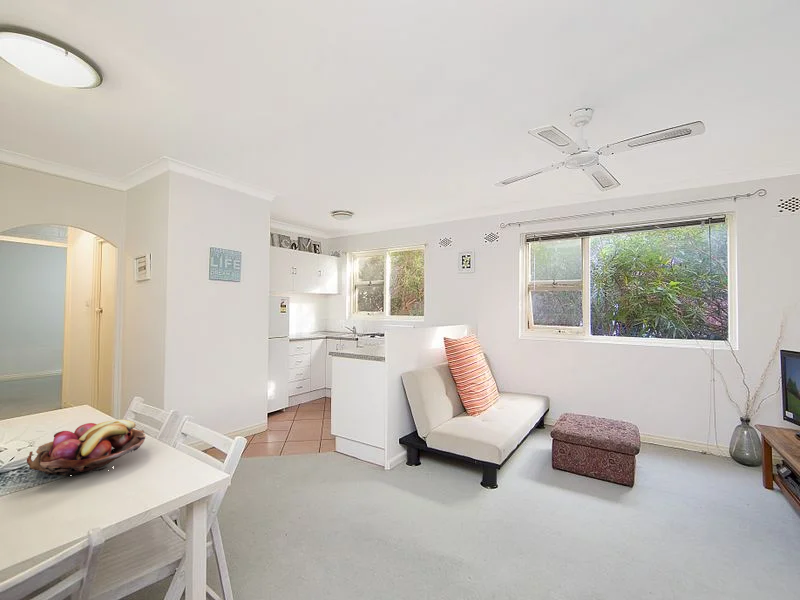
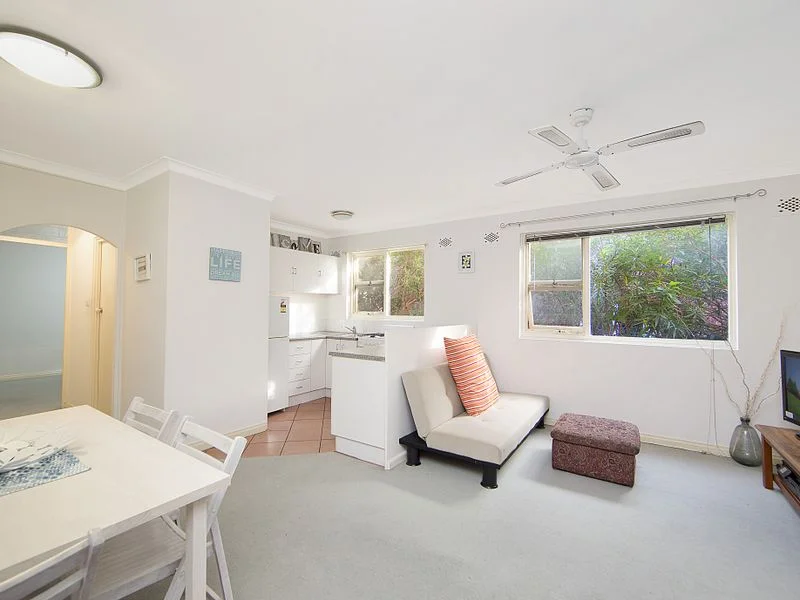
- fruit basket [26,419,146,476]
